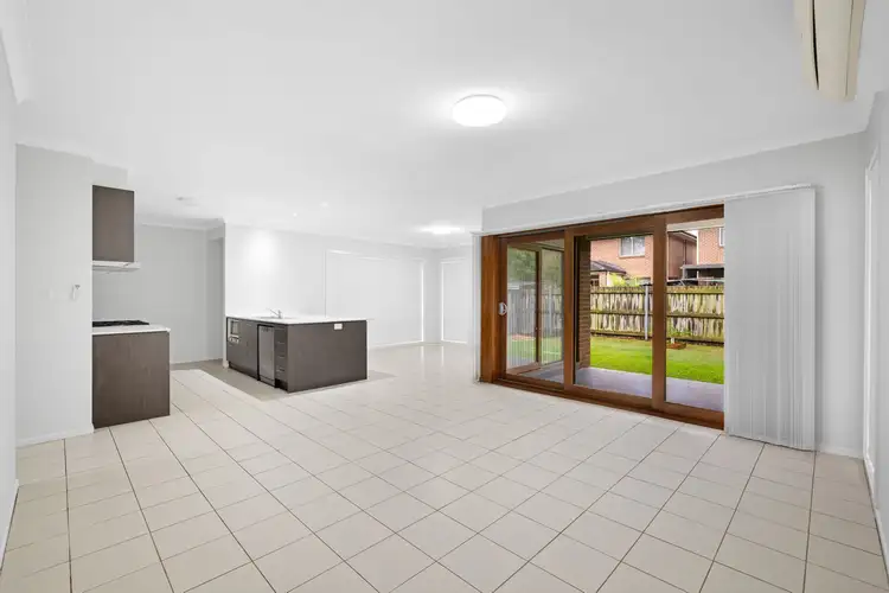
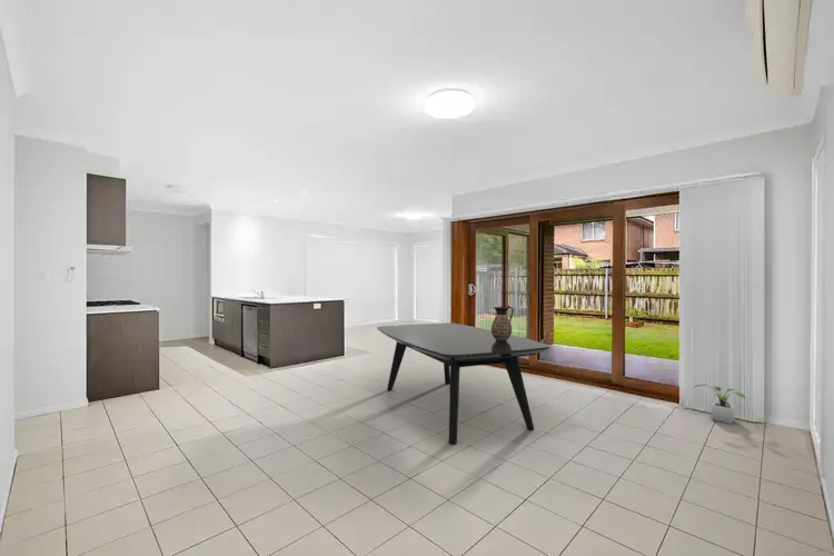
+ dining table [376,322,552,446]
+ potted plant [693,384,746,425]
+ ceramic jug [490,305,515,341]
